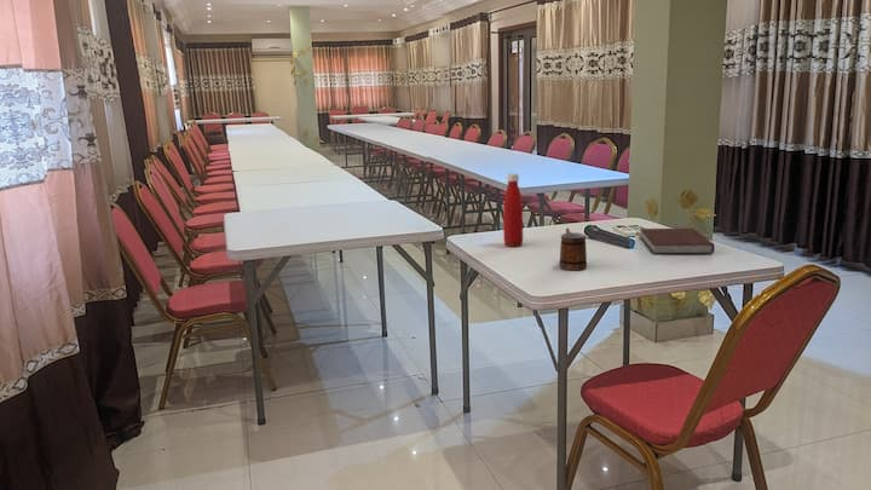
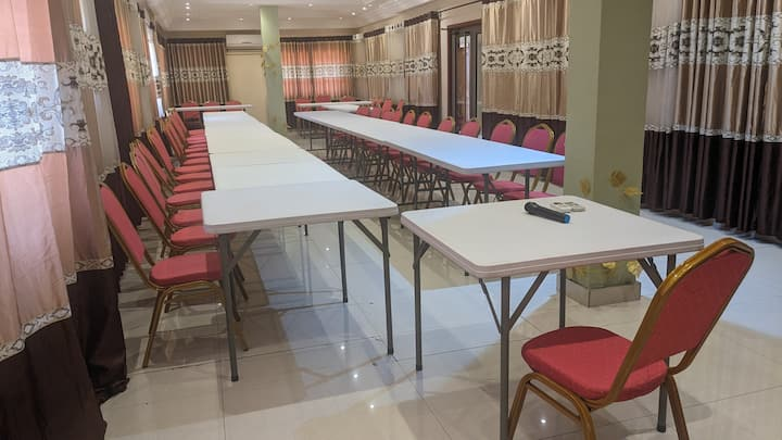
- mug [558,227,588,271]
- notebook [639,227,716,255]
- bottle [502,172,524,248]
